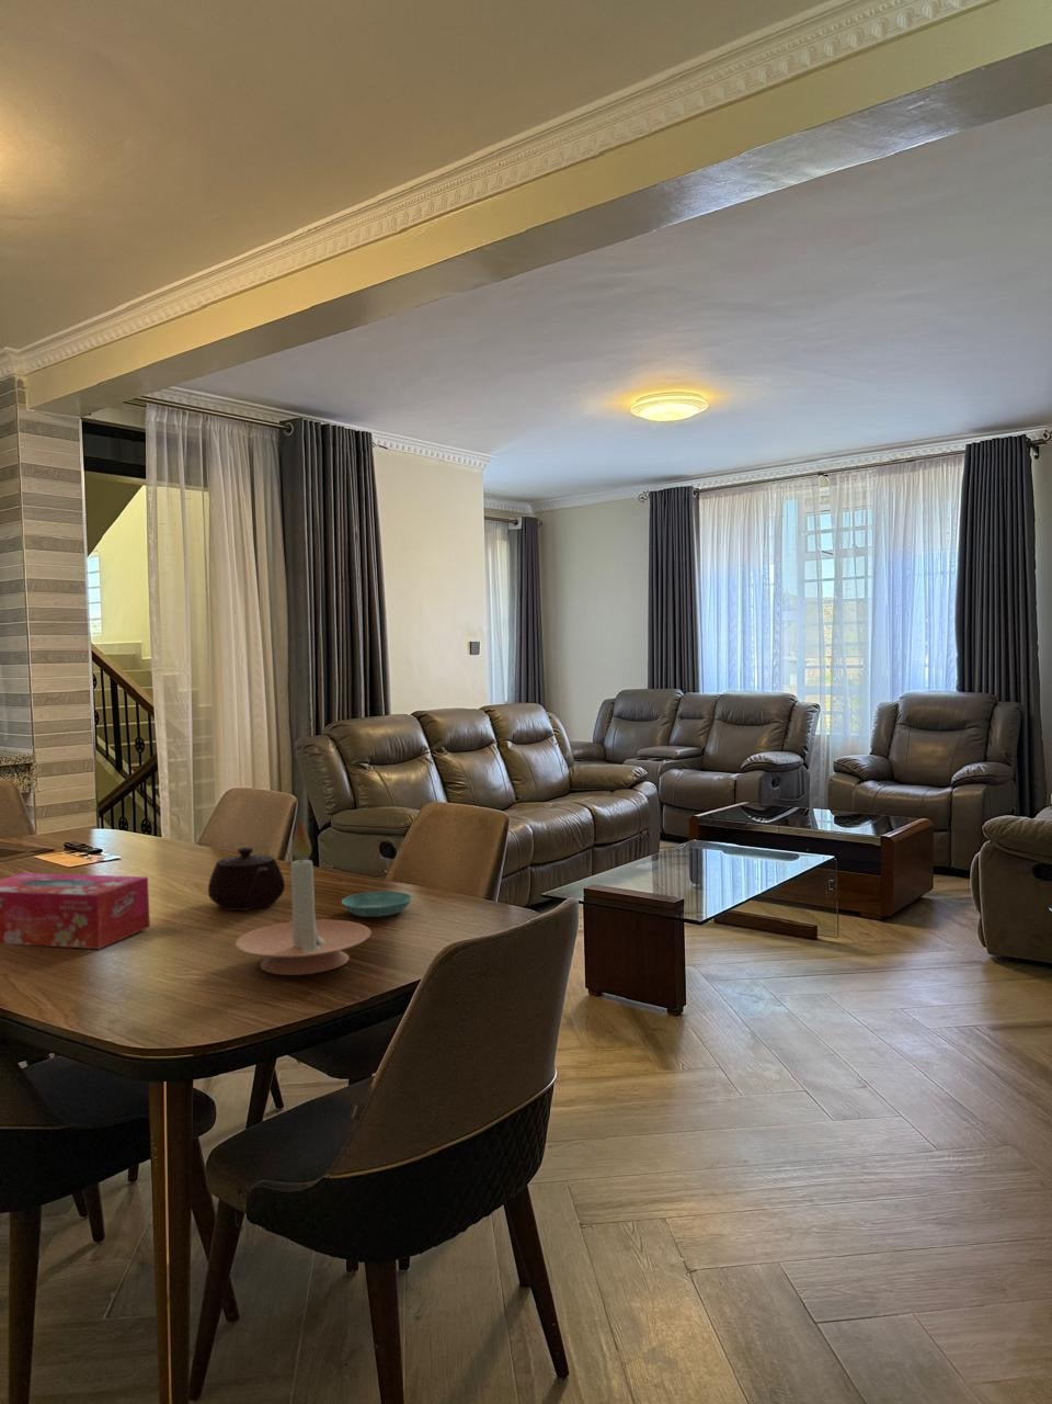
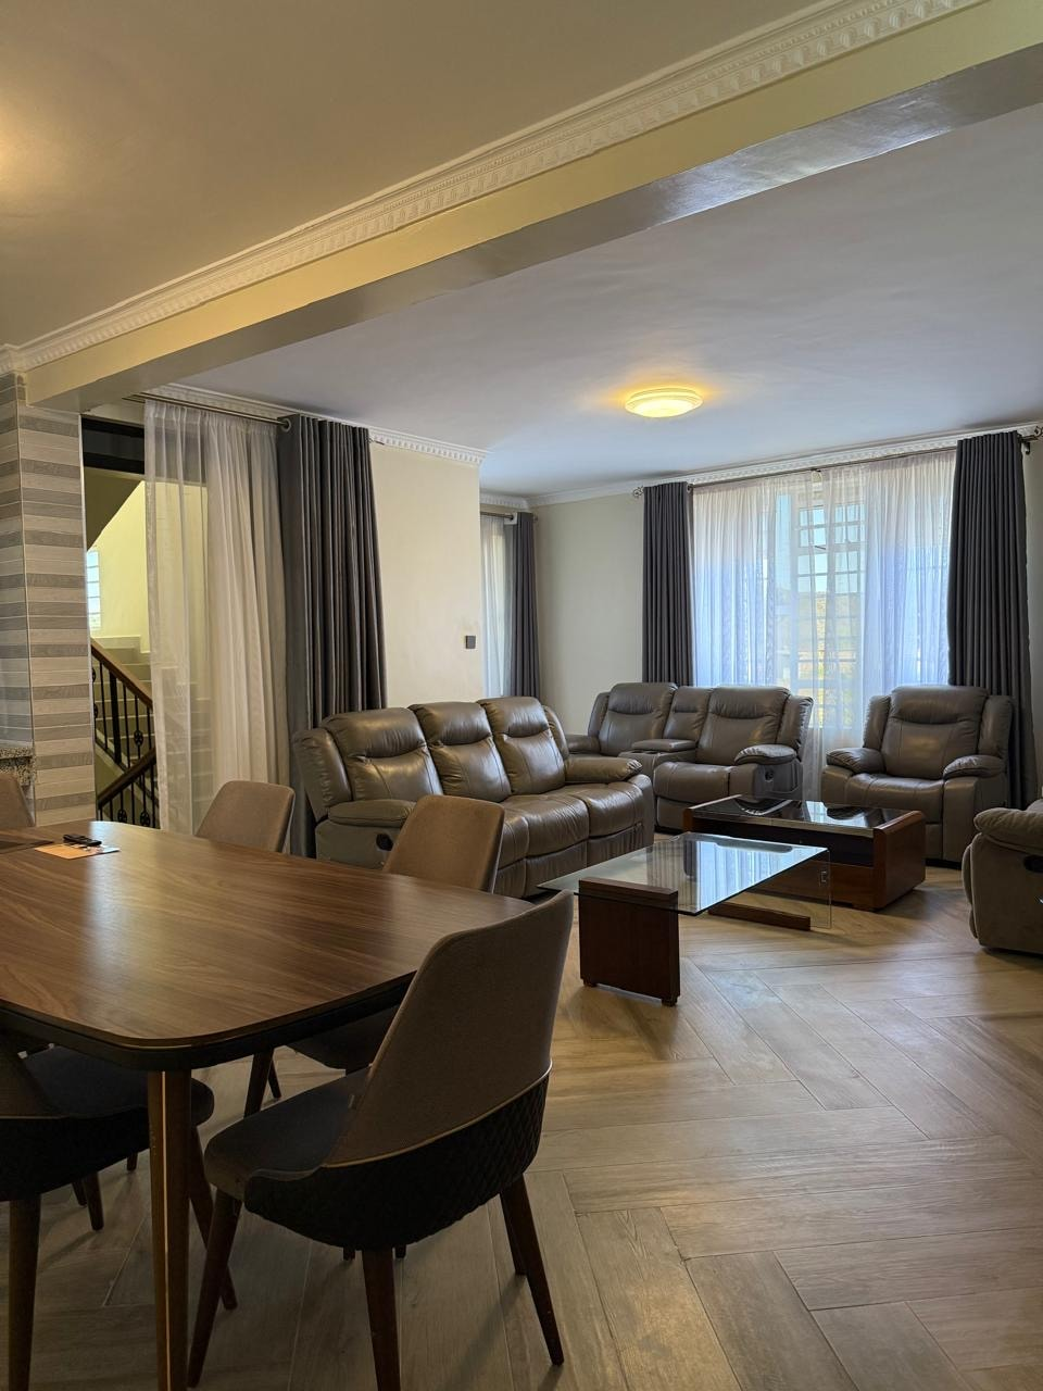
- tissue box [0,872,151,950]
- teapot [207,847,286,912]
- saucer [340,891,413,918]
- candle holder [234,818,372,976]
